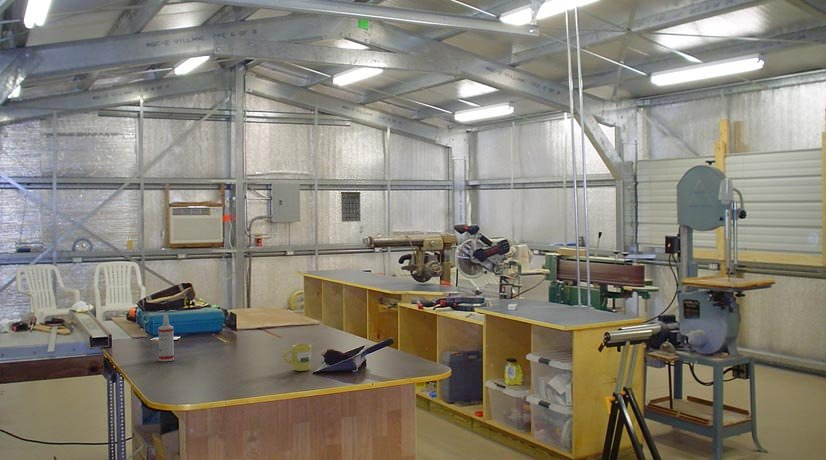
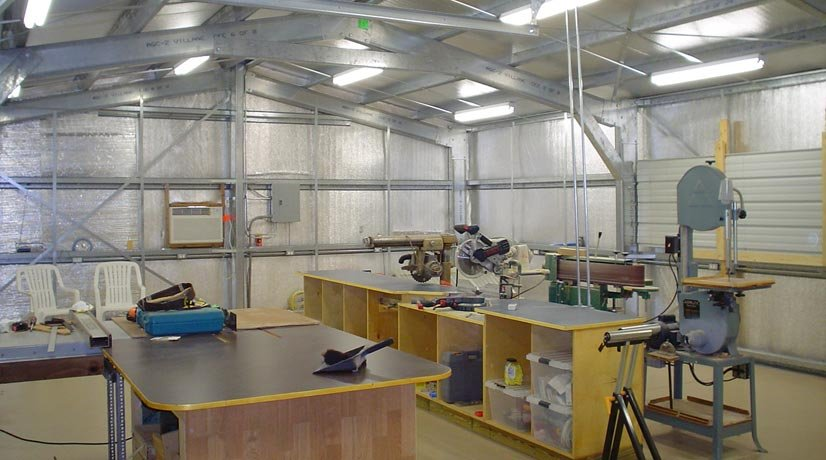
- mug [282,343,313,372]
- calendar [340,188,361,223]
- spray bottle [157,314,175,362]
